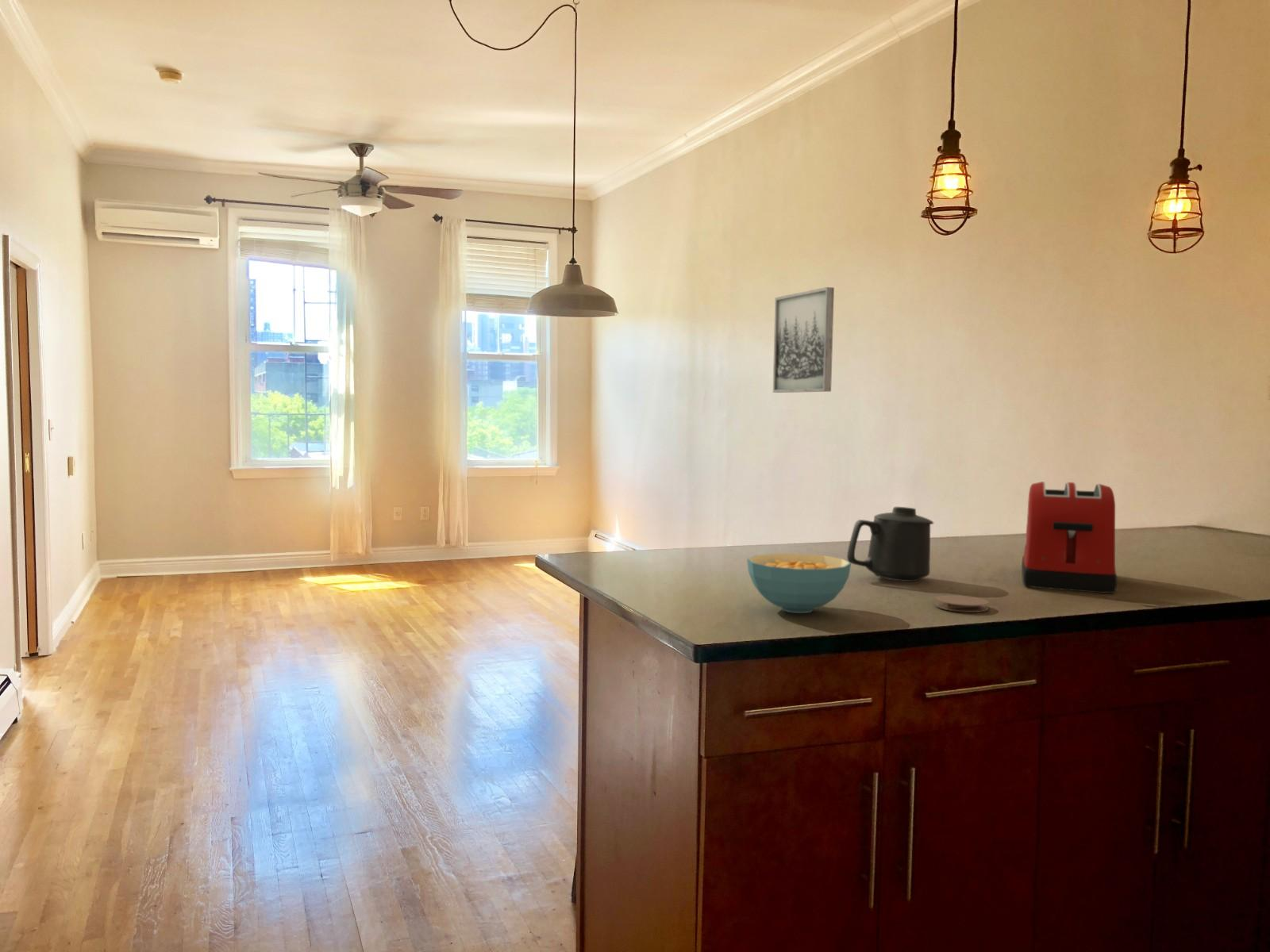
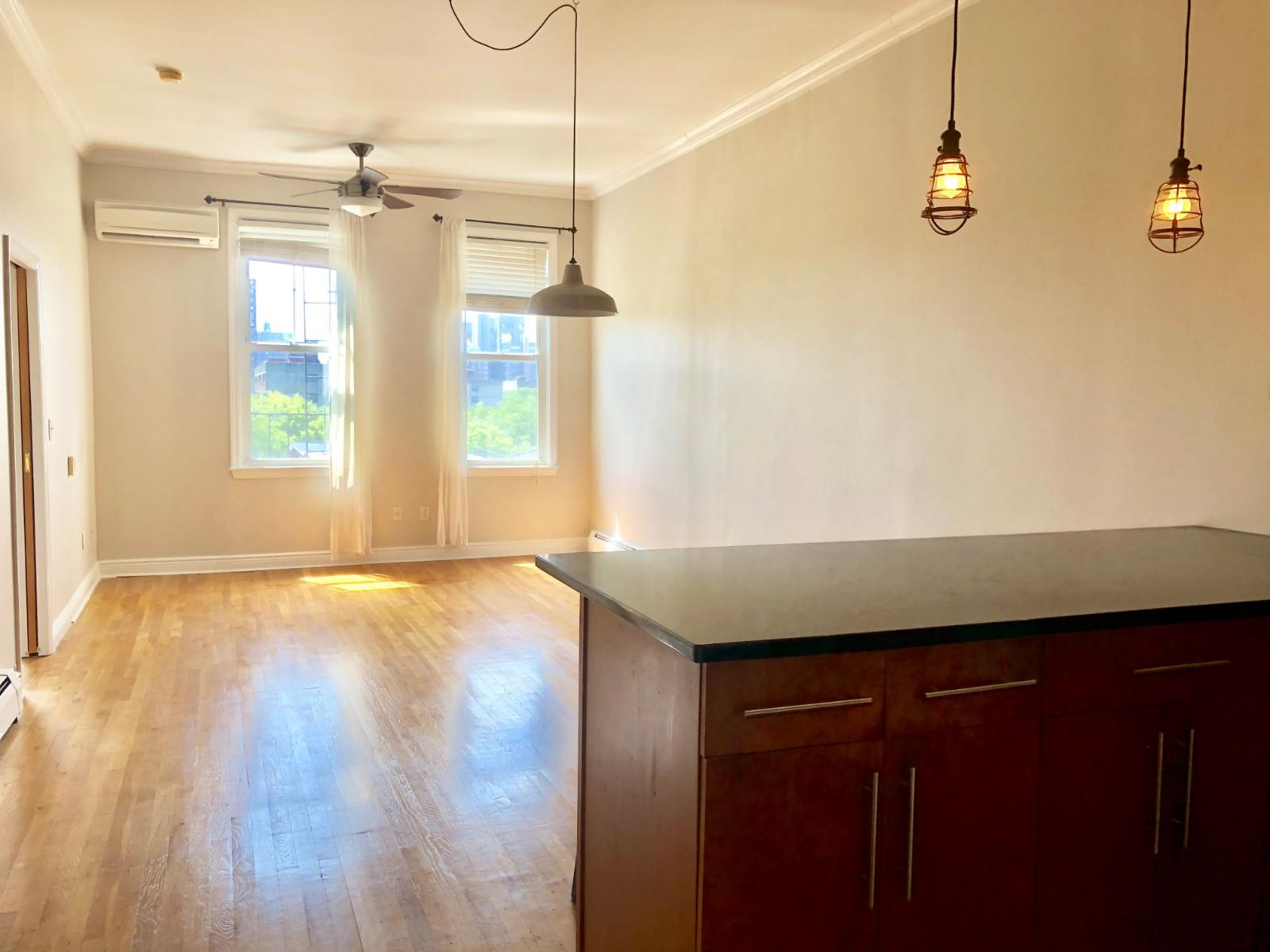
- wall art [772,286,835,393]
- mug [846,506,934,582]
- coaster [934,594,989,613]
- cereal bowl [746,553,852,614]
- toaster [1021,481,1118,593]
